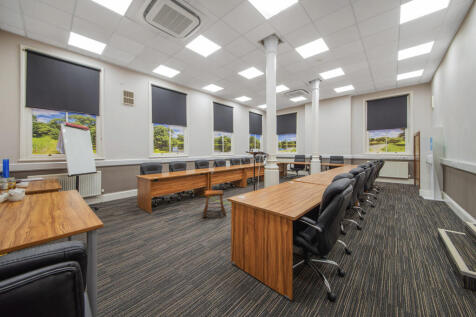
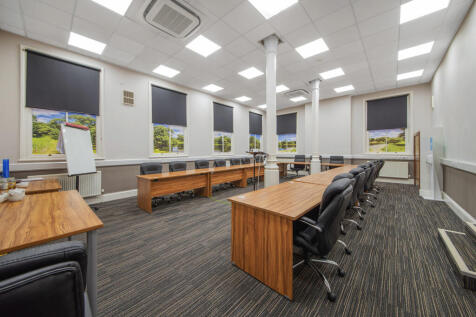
- stool [202,189,228,219]
